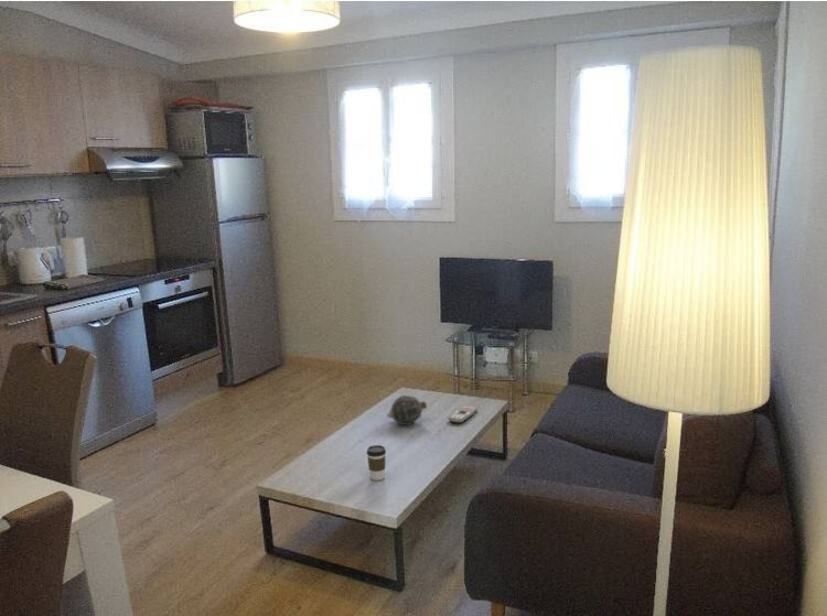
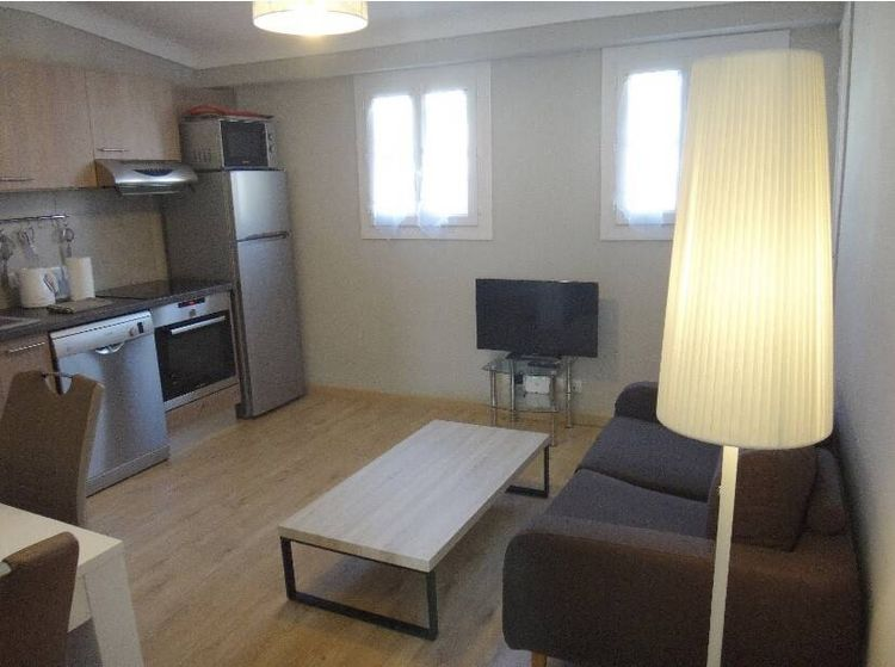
- coffee cup [366,444,387,482]
- grenade [386,395,428,426]
- remote control [448,404,479,424]
